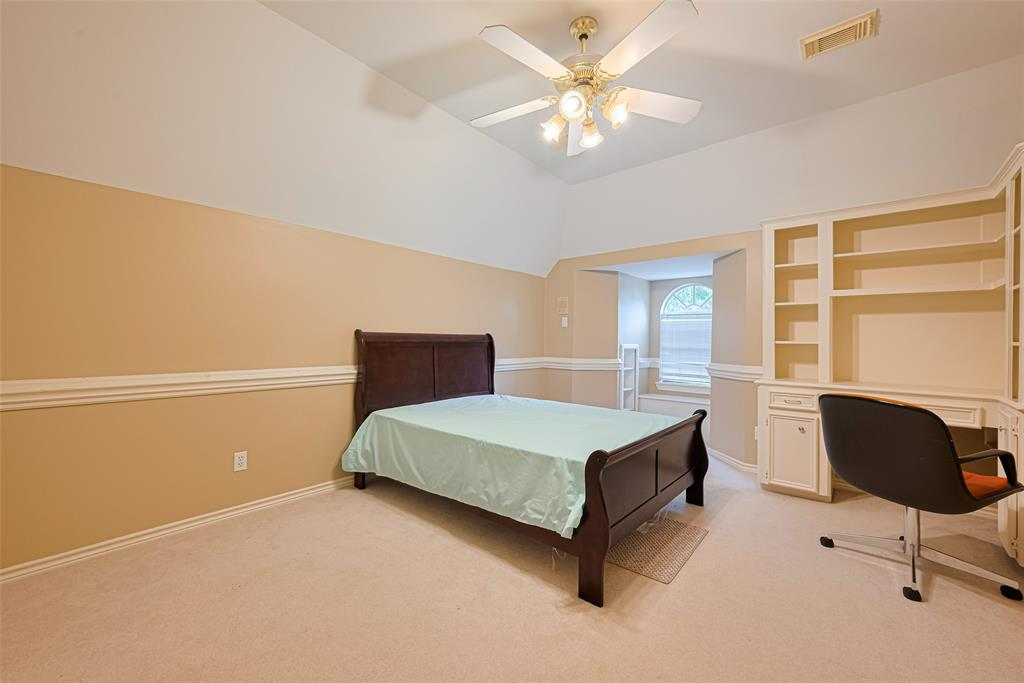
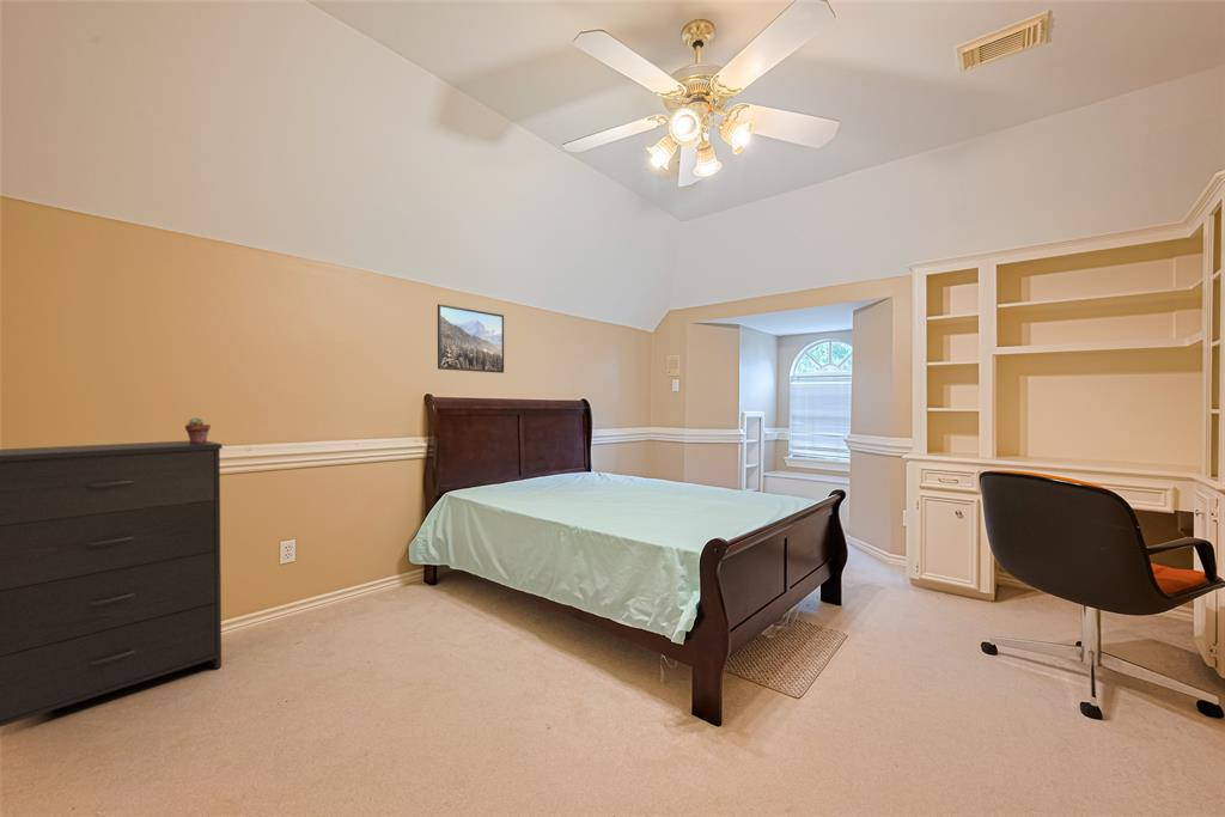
+ dresser [0,439,224,728]
+ potted succulent [184,416,212,443]
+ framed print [437,303,505,374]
